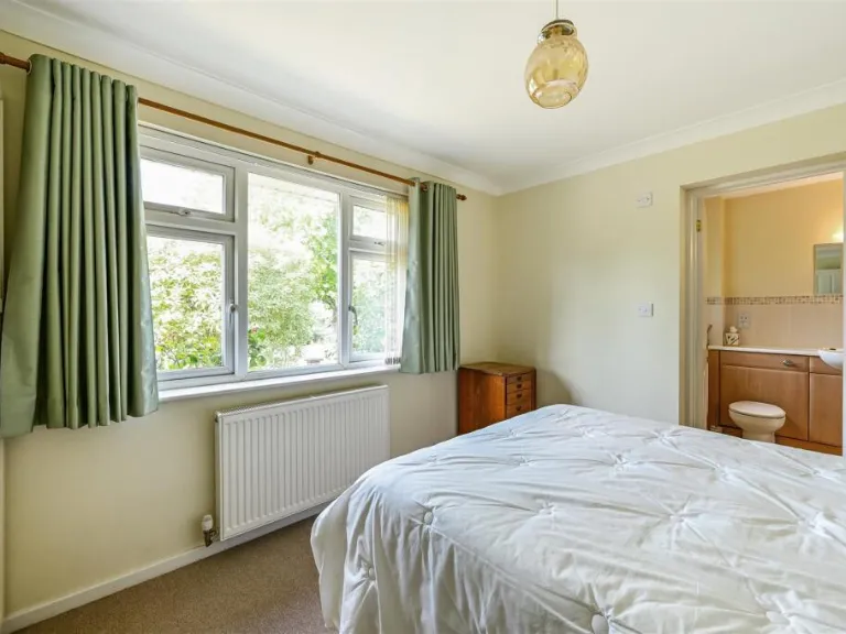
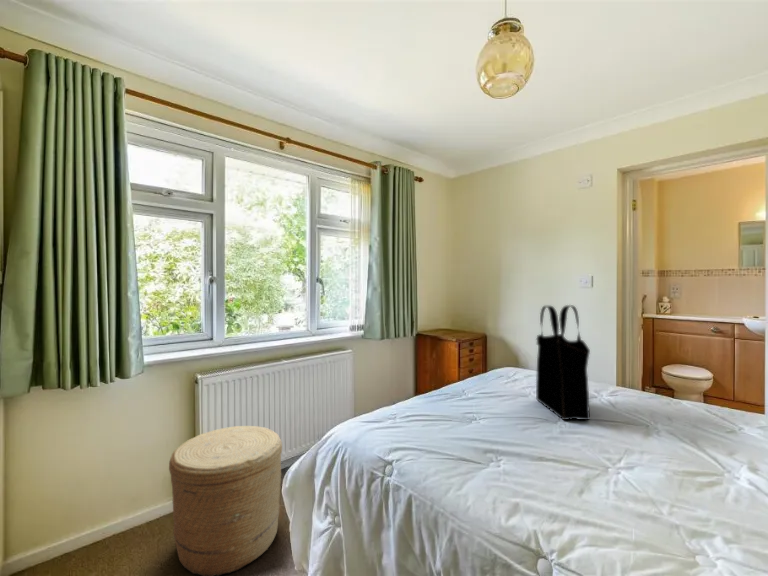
+ basket [168,425,283,576]
+ tote bag [535,304,591,421]
